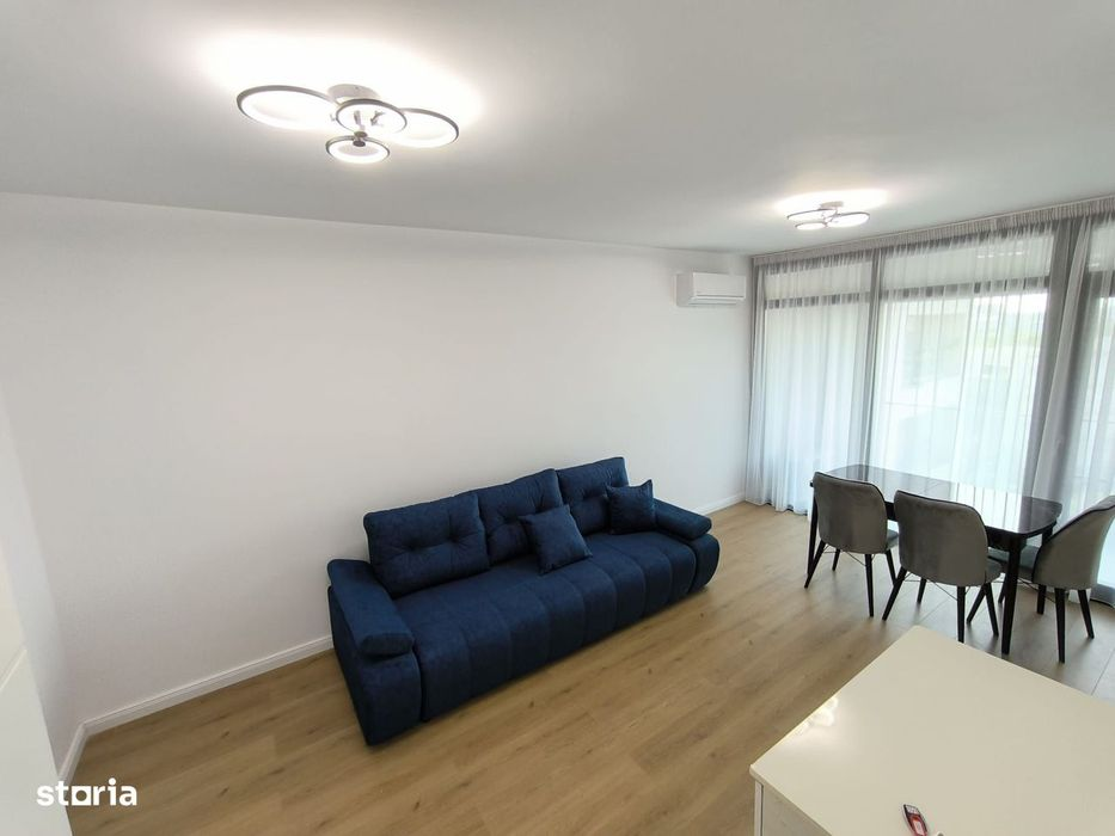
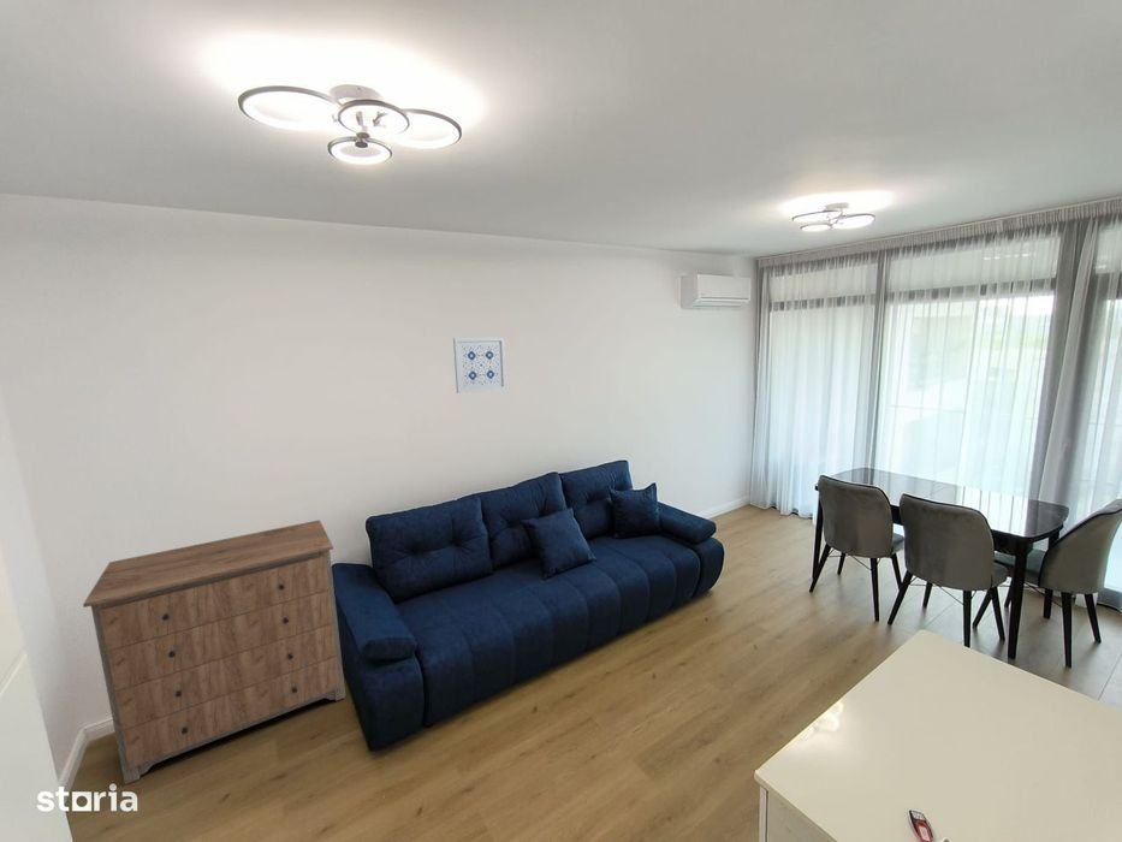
+ wall art [452,337,507,395]
+ dresser [82,518,346,785]
